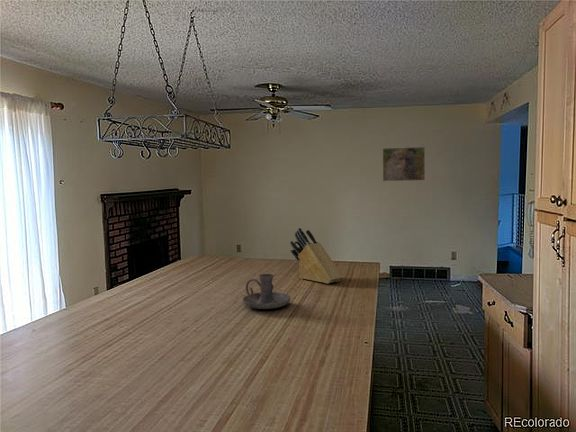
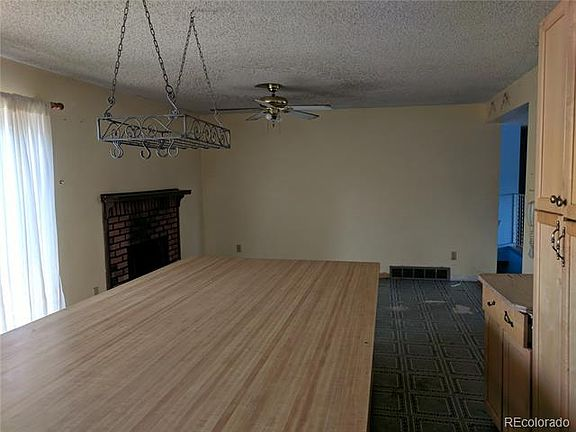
- knife block [289,227,344,285]
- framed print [382,146,426,182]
- candle holder [242,273,291,310]
